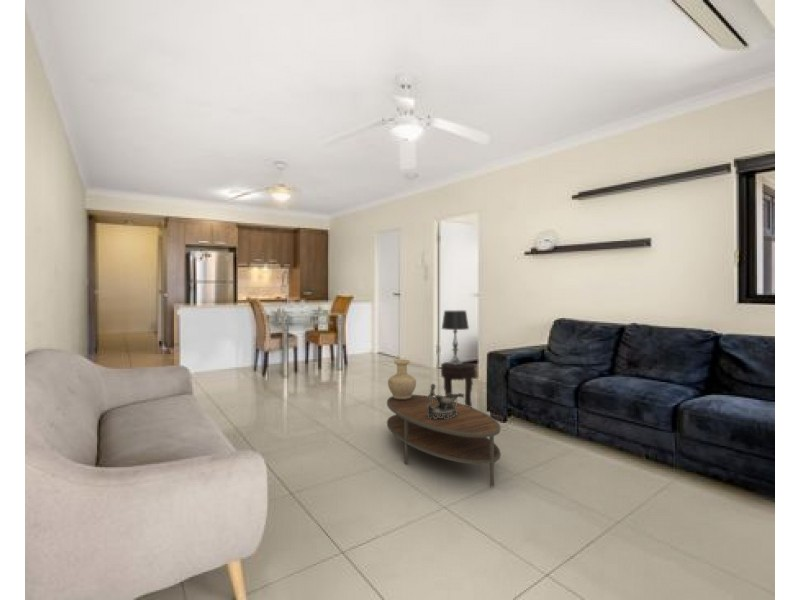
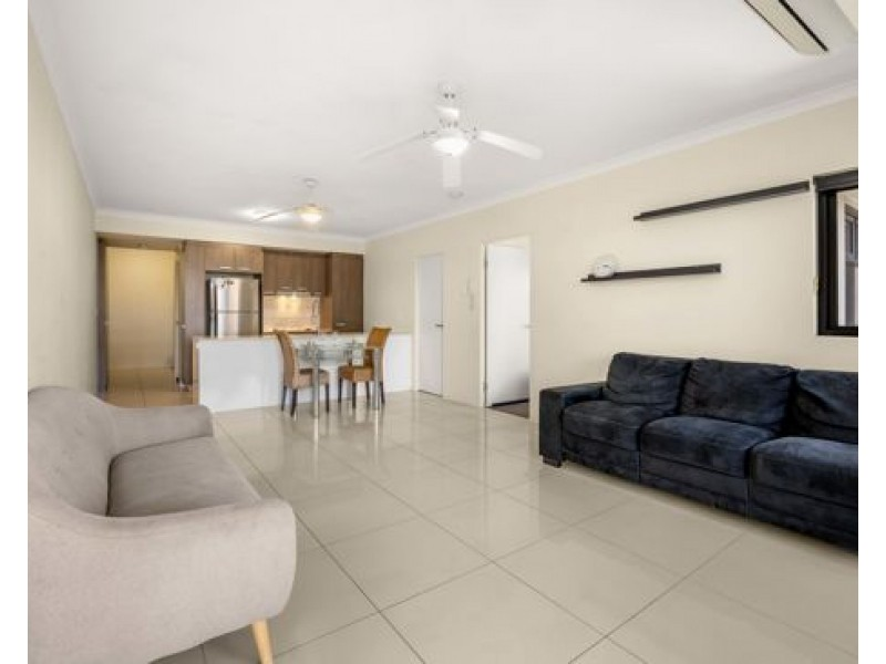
- decorative bowl [427,383,465,419]
- table lamp [441,309,470,365]
- coffee table [386,394,502,488]
- side table [440,361,477,408]
- vase [387,358,417,399]
